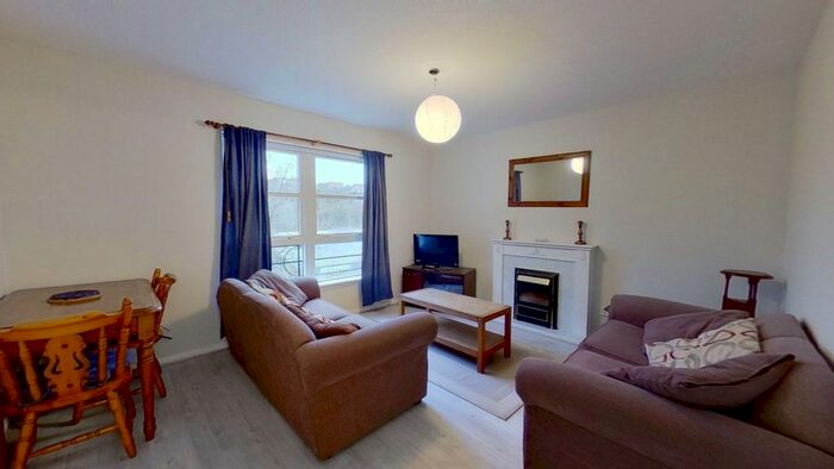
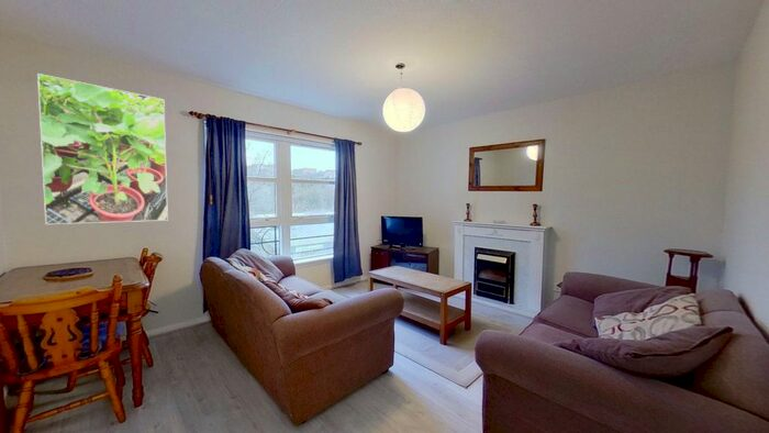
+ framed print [36,73,169,225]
